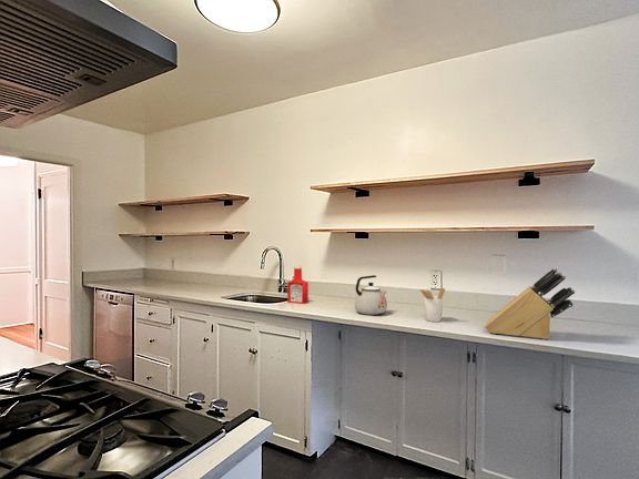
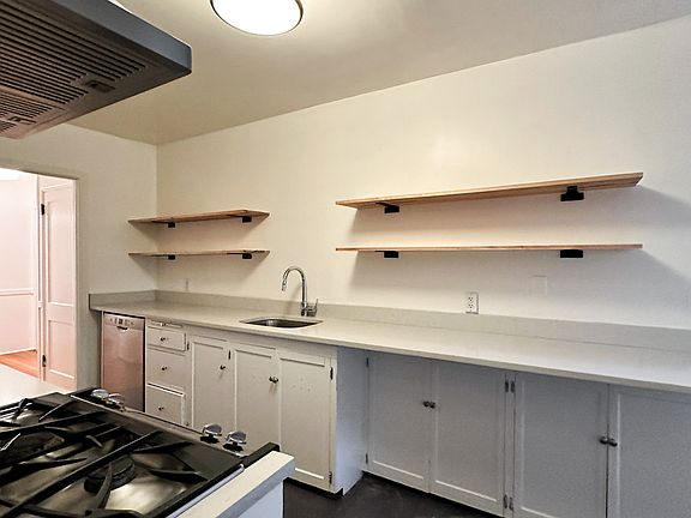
- kettle [354,274,388,316]
- utensil holder [419,287,446,323]
- knife block [484,267,576,340]
- soap bottle [286,265,310,305]
